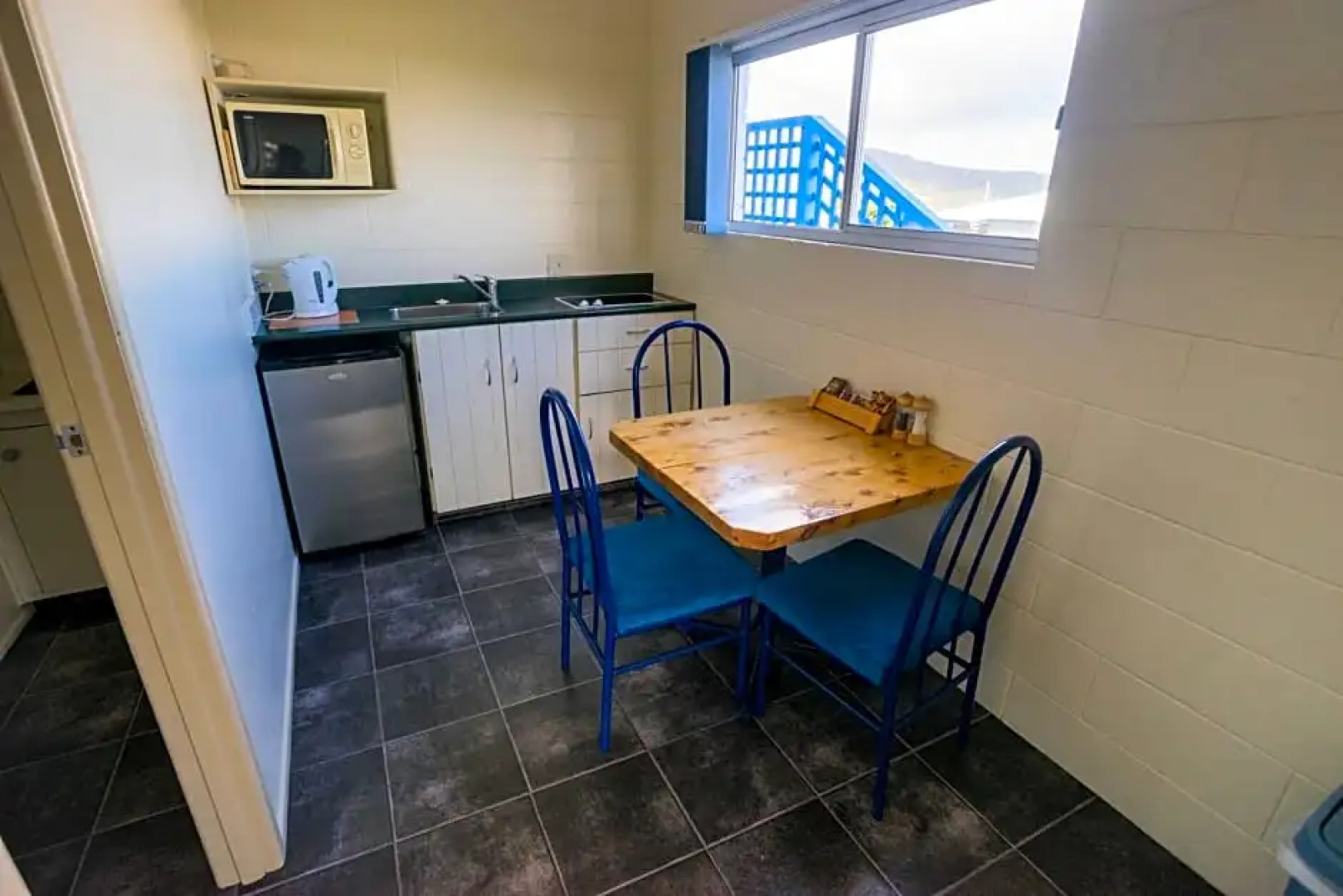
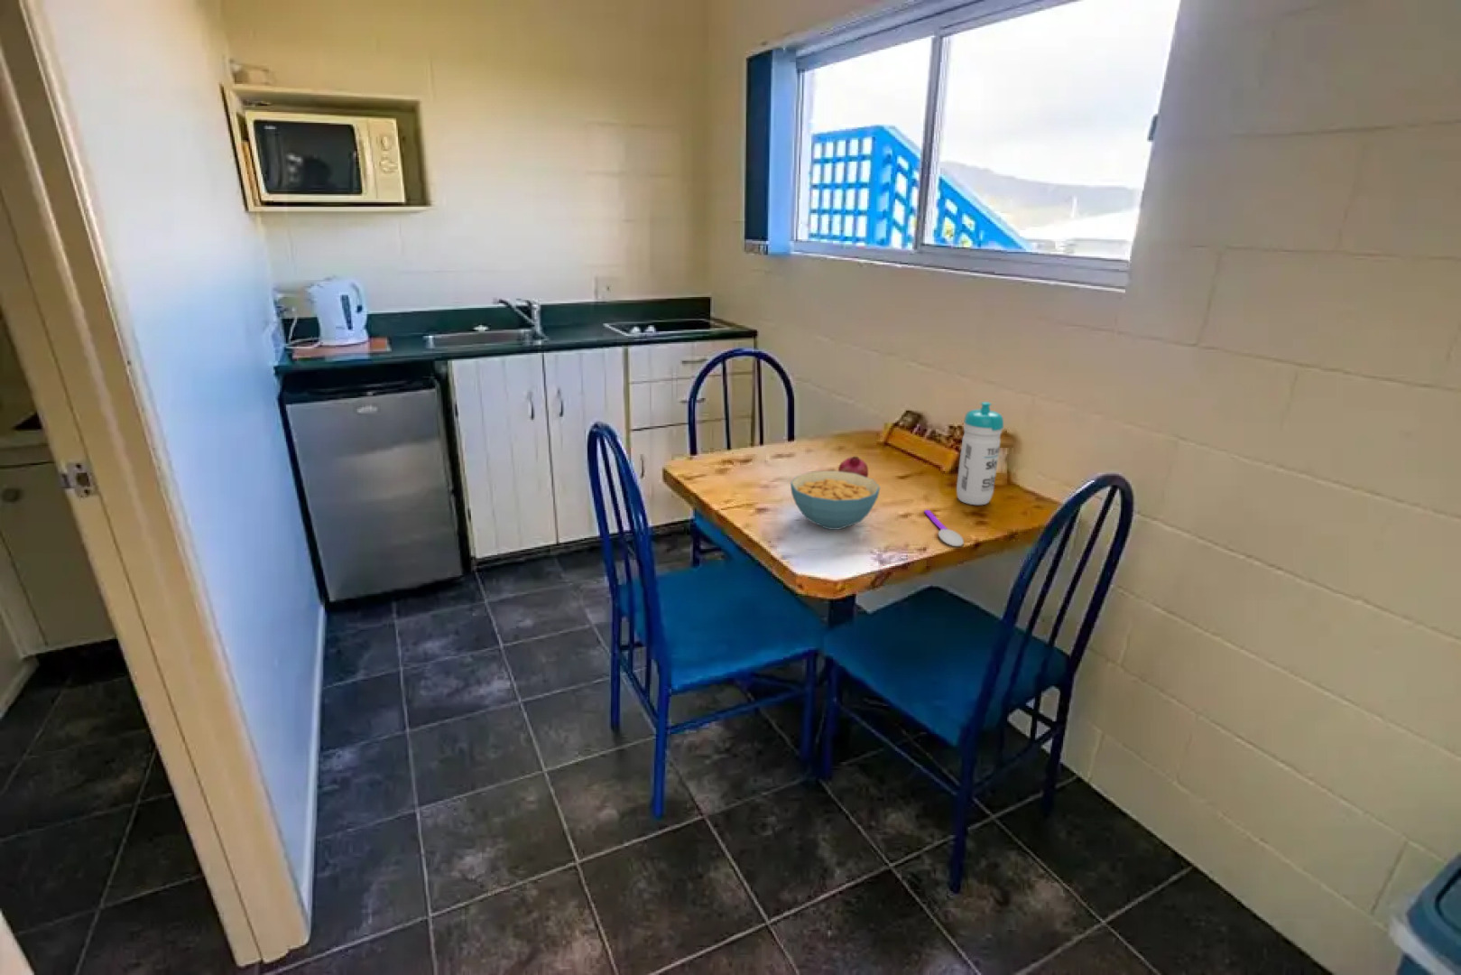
+ spoon [924,509,965,547]
+ fruit [838,455,869,478]
+ cereal bowl [790,470,881,531]
+ water bottle [955,400,1004,506]
